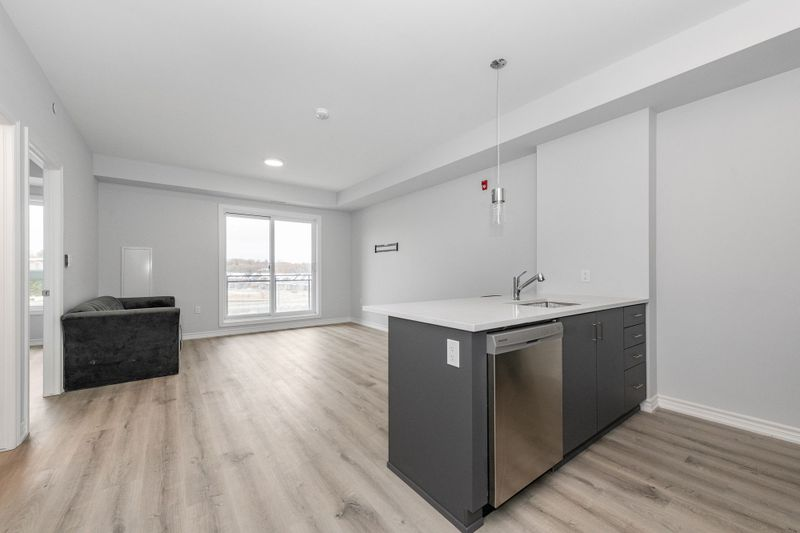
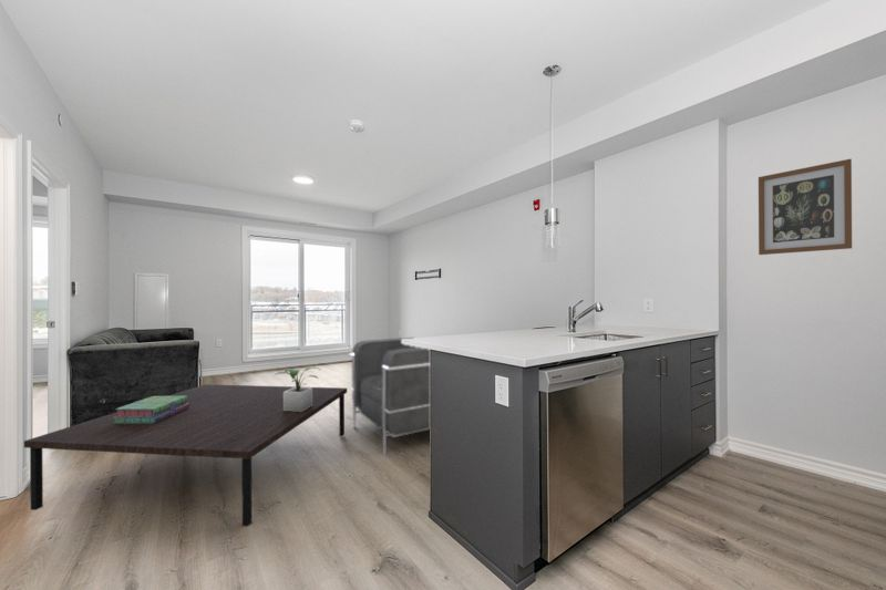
+ potted plant [274,366,321,412]
+ wall art [758,158,853,256]
+ stack of books [113,395,189,424]
+ coffee table [23,383,348,527]
+ armchair [348,337,431,455]
